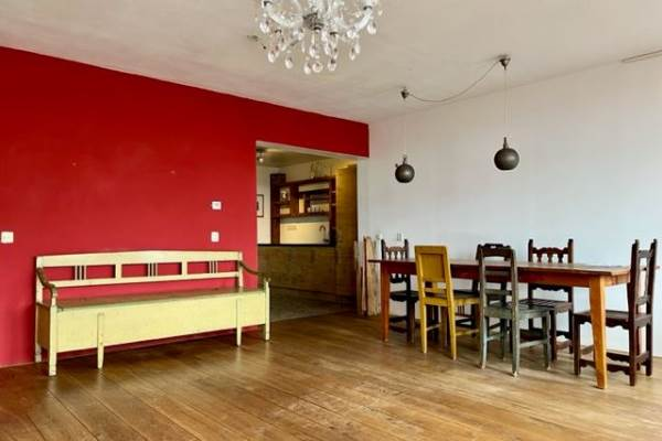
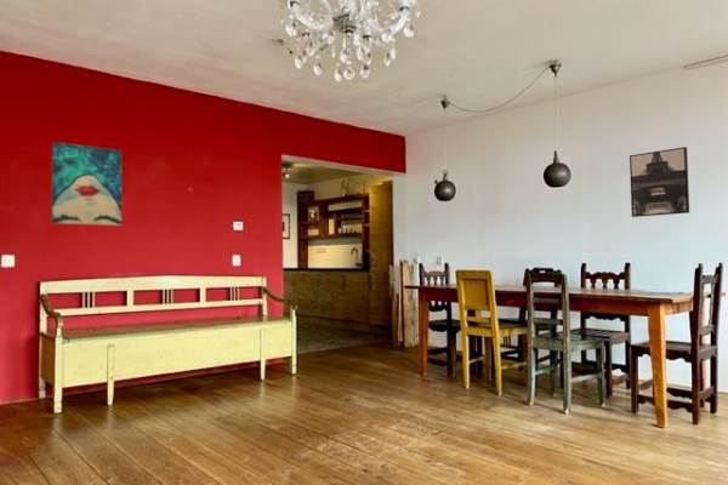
+ wall art [629,146,690,218]
+ wall art [51,141,123,227]
